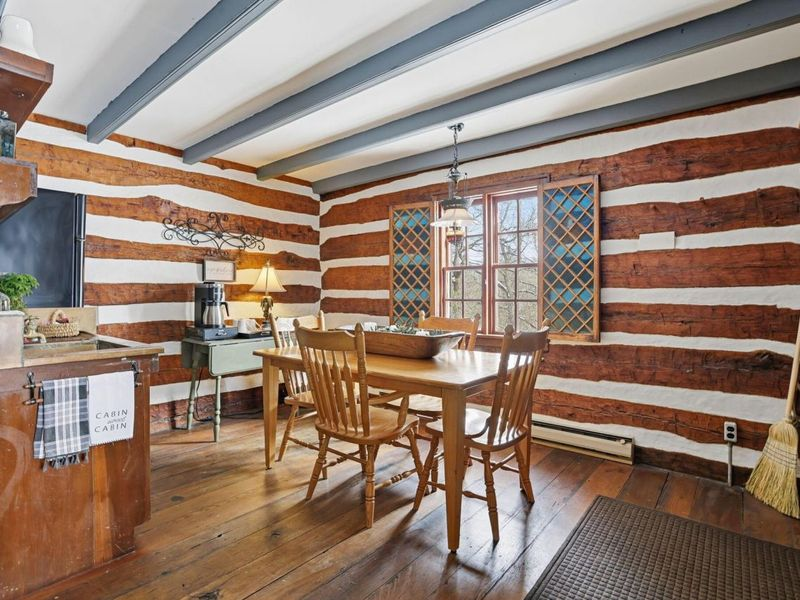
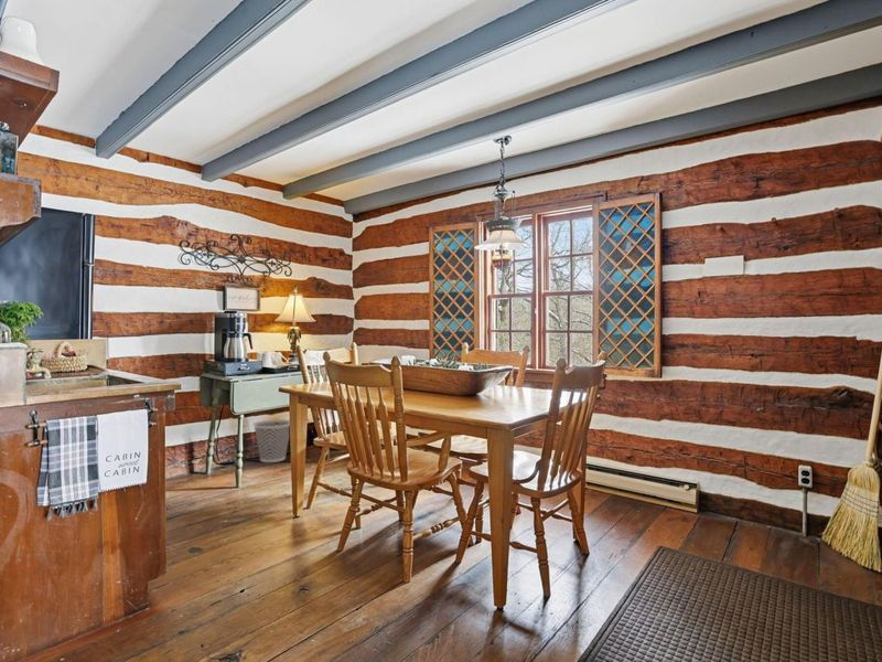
+ wastebasket [252,418,290,463]
